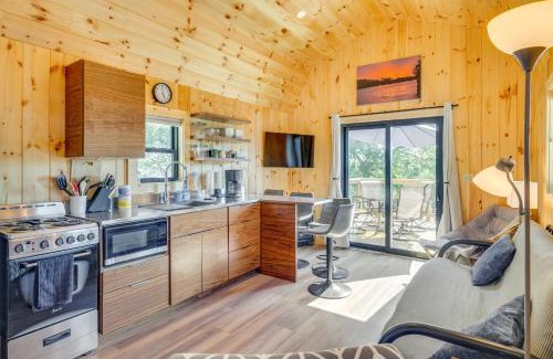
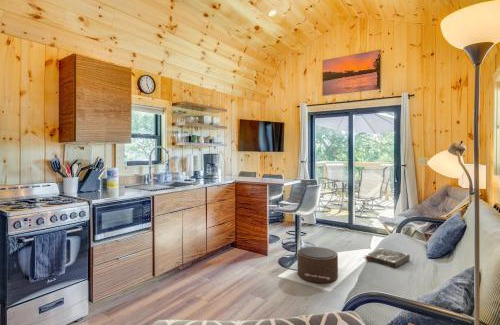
+ pouf [297,246,339,284]
+ book [364,247,411,269]
